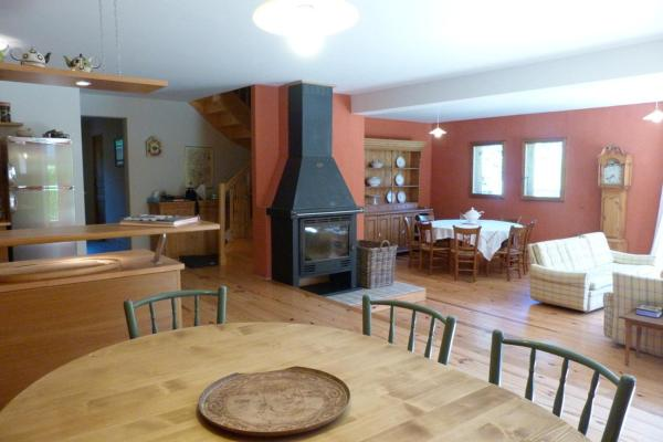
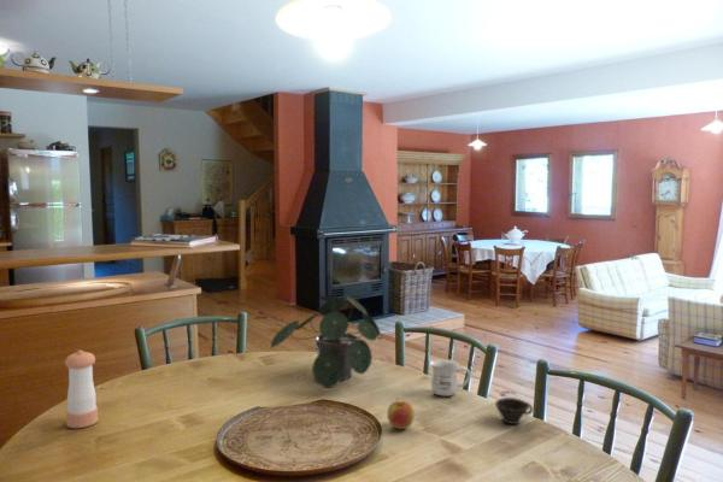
+ potted plant [270,294,381,389]
+ mug [429,358,472,398]
+ apple [387,396,416,430]
+ cup [494,396,534,425]
+ pepper shaker [64,349,99,429]
